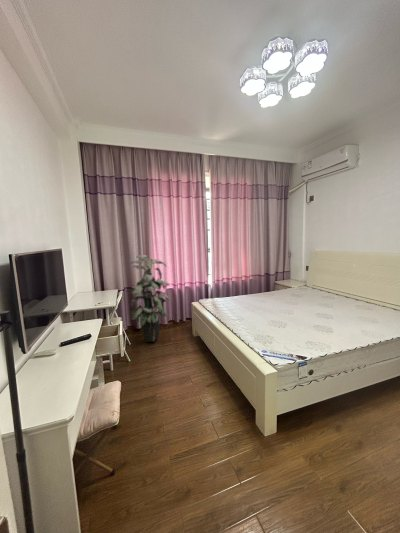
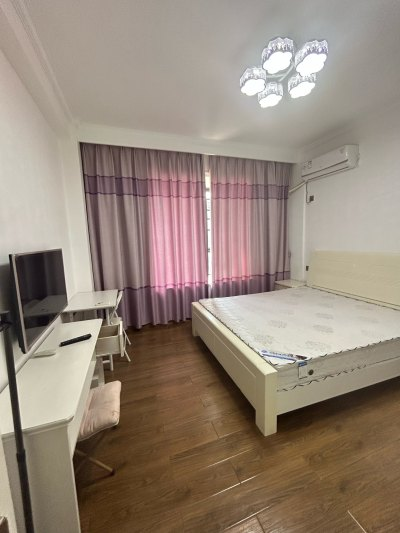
- indoor plant [124,254,170,343]
